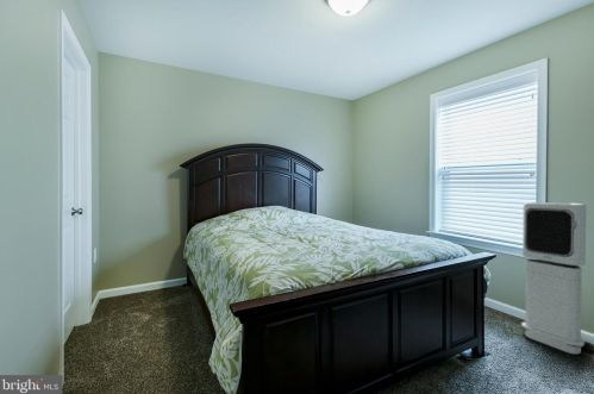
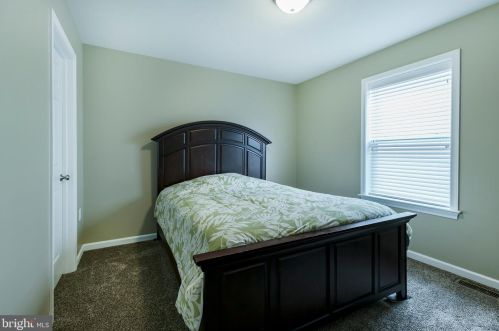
- air purifier [520,201,588,355]
